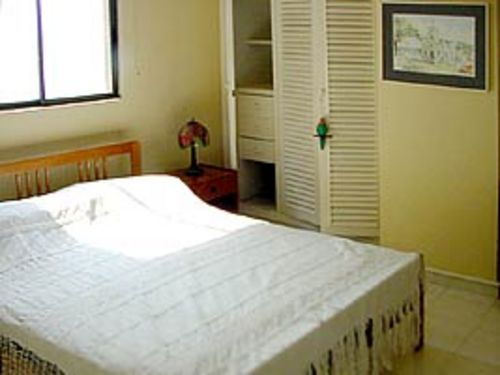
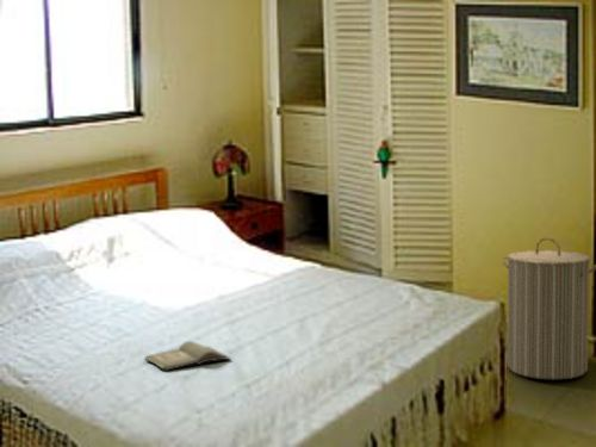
+ laundry hamper [501,236,596,380]
+ hardback book [144,340,232,372]
